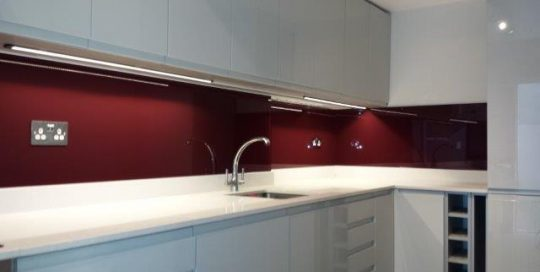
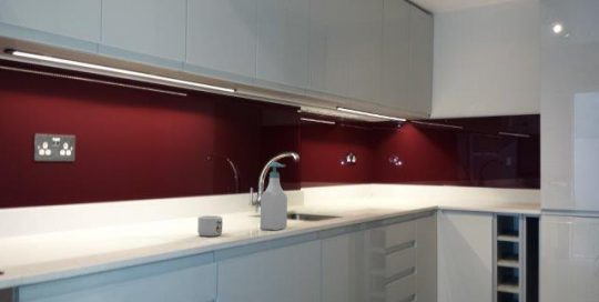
+ soap bottle [260,161,288,231]
+ mug [196,214,224,238]
